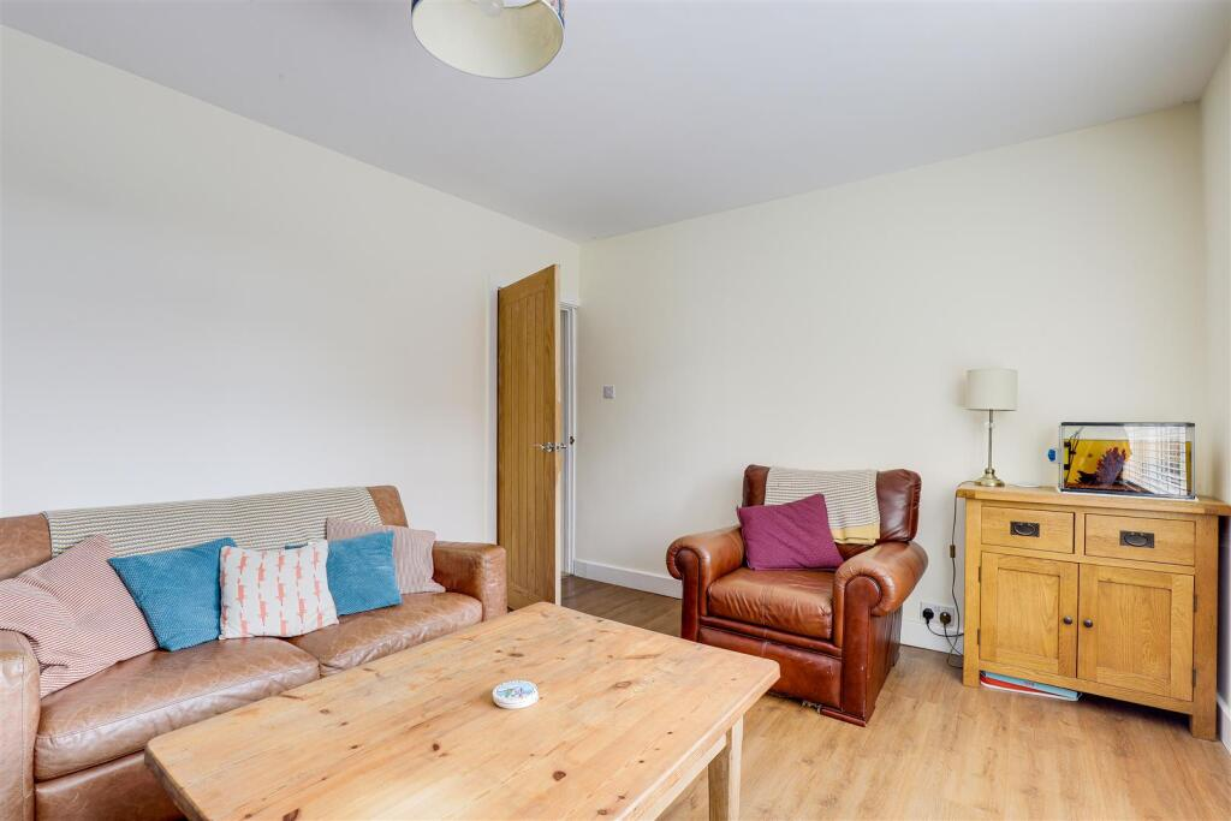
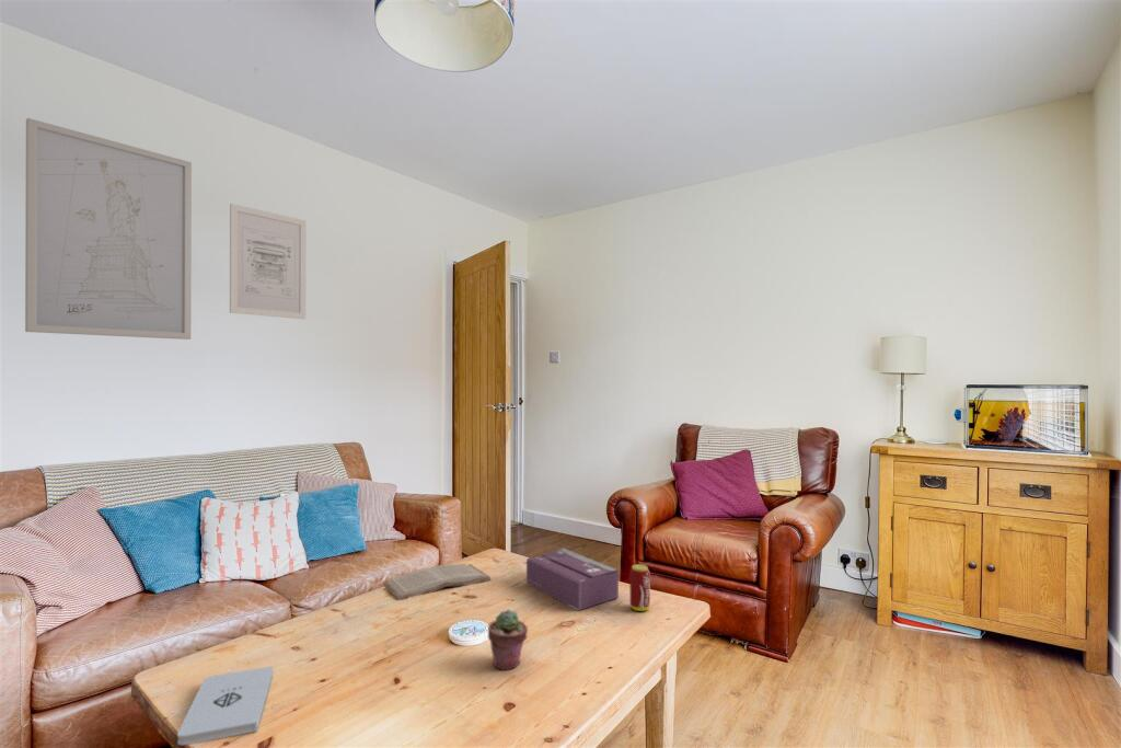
+ wall art [24,117,193,341]
+ tissue box [525,548,620,612]
+ book [382,562,492,601]
+ notepad [176,665,274,746]
+ potted succulent [487,608,529,671]
+ wall art [229,203,307,320]
+ beverage can [629,563,651,612]
